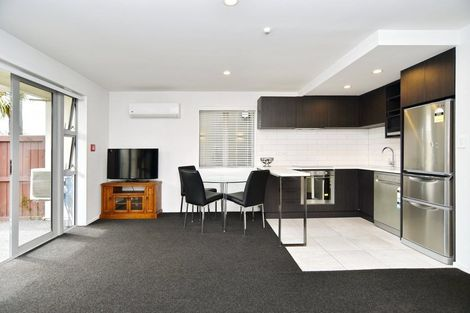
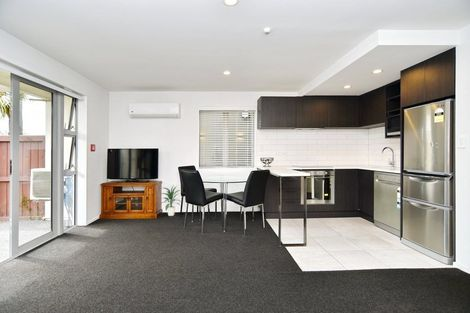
+ indoor plant [159,184,182,217]
